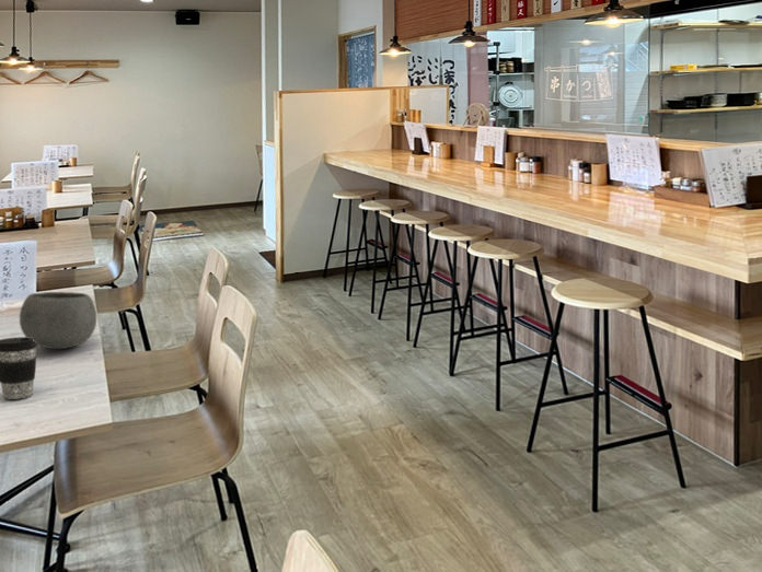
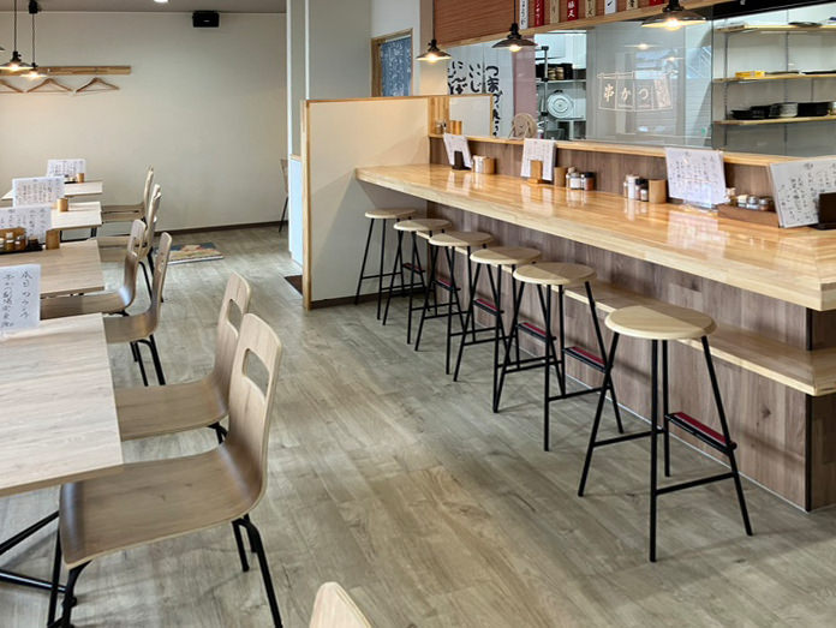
- bowl [19,291,97,350]
- coffee cup [0,336,38,400]
